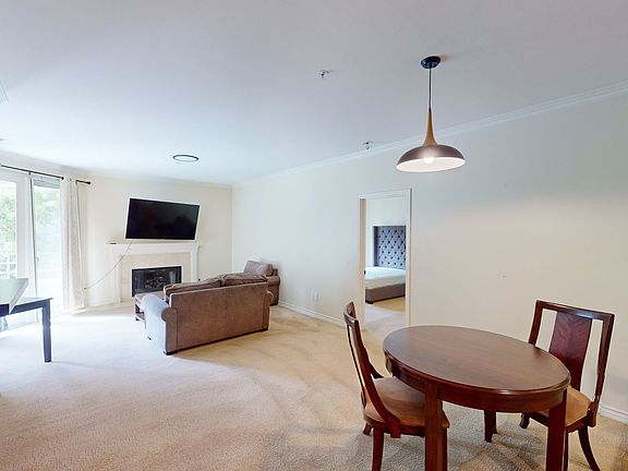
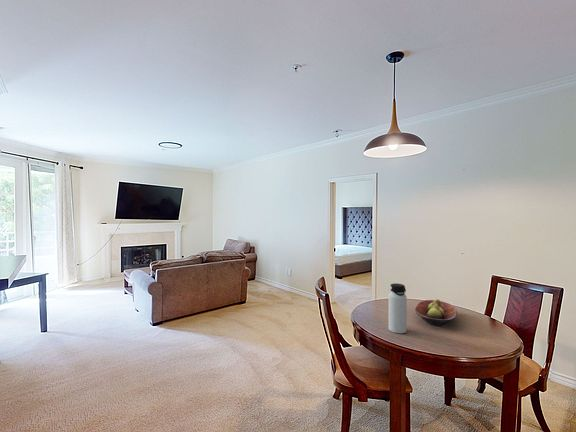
+ water bottle [388,282,408,334]
+ fruit bowl [414,298,458,327]
